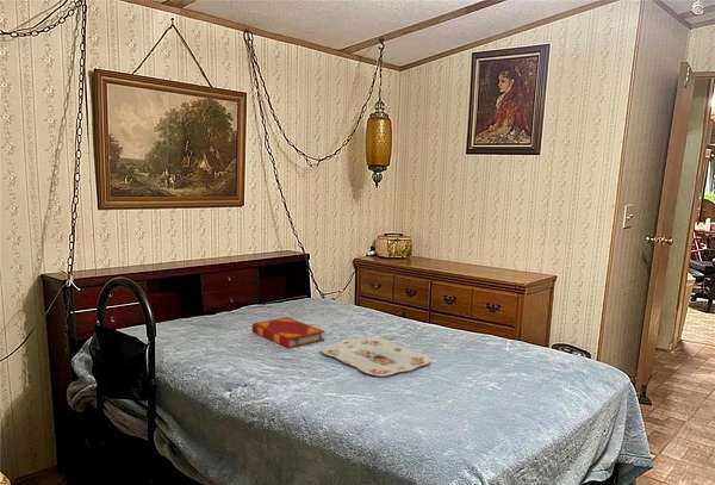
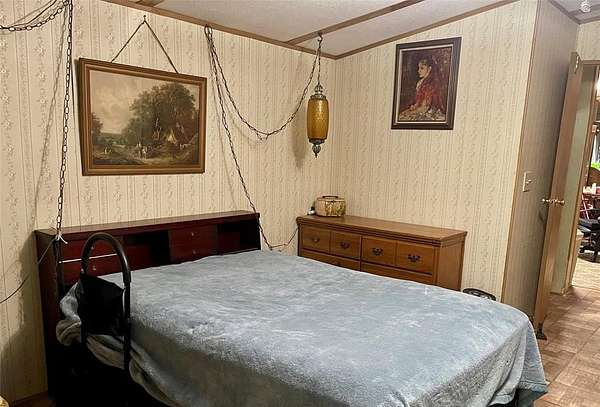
- serving tray [319,336,433,377]
- hardback book [250,316,327,349]
